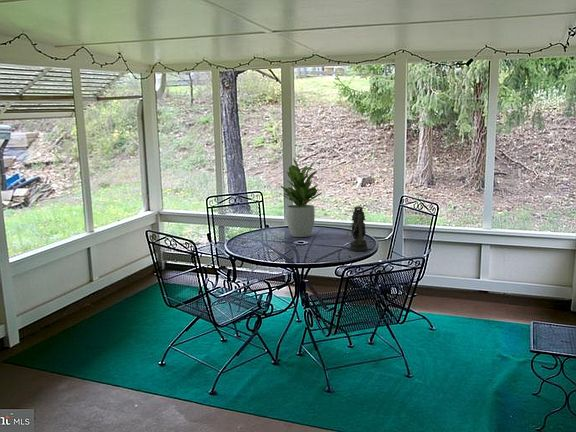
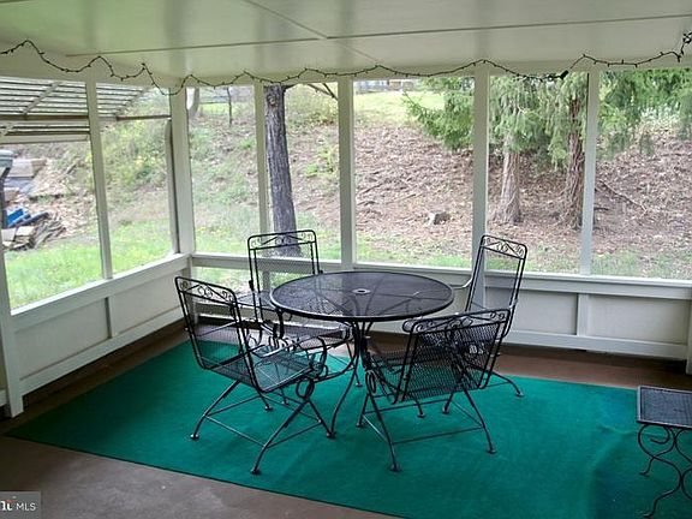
- potted plant [274,157,326,238]
- lantern [346,205,369,252]
